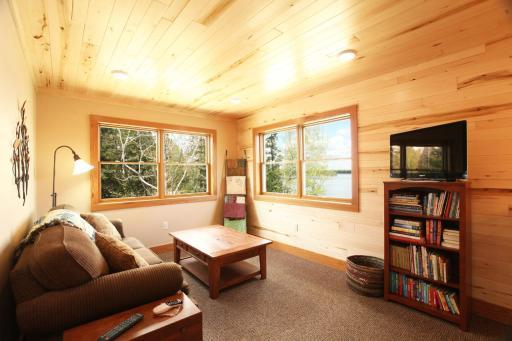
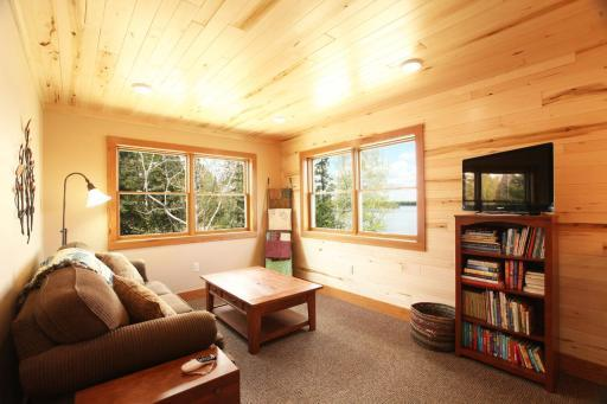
- remote control [96,312,146,341]
